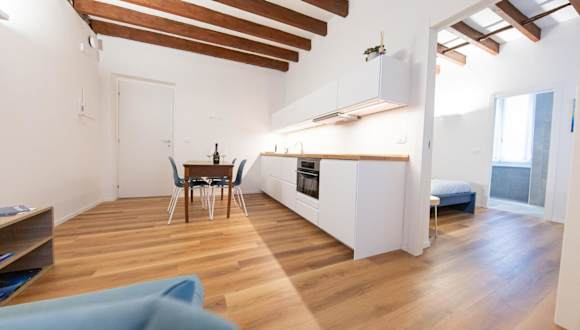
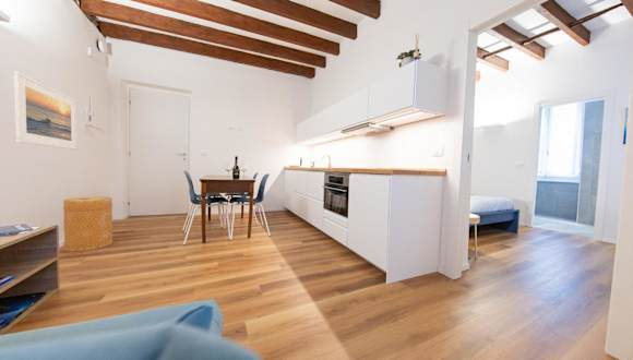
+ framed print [12,70,77,151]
+ basket [62,195,115,253]
